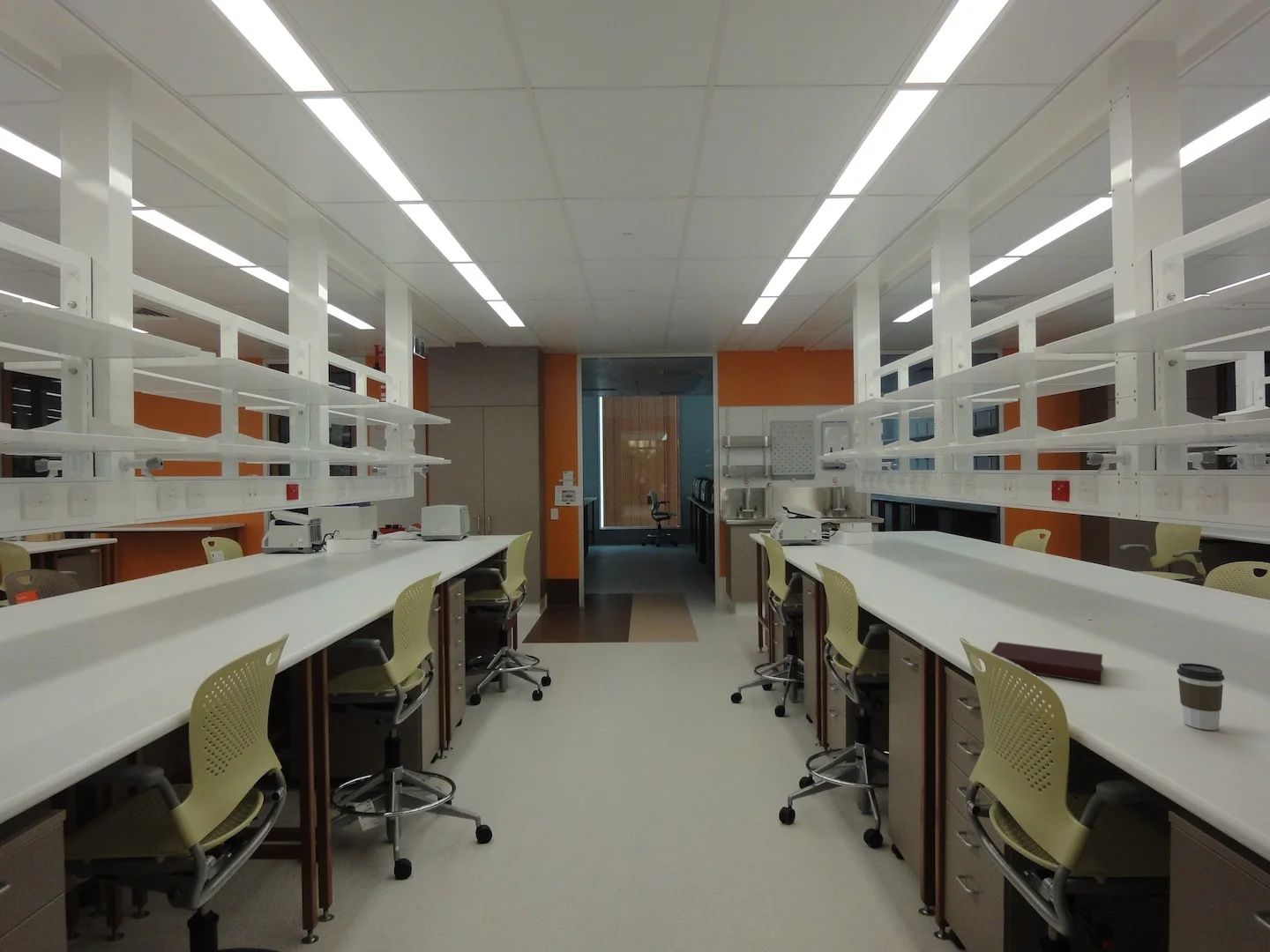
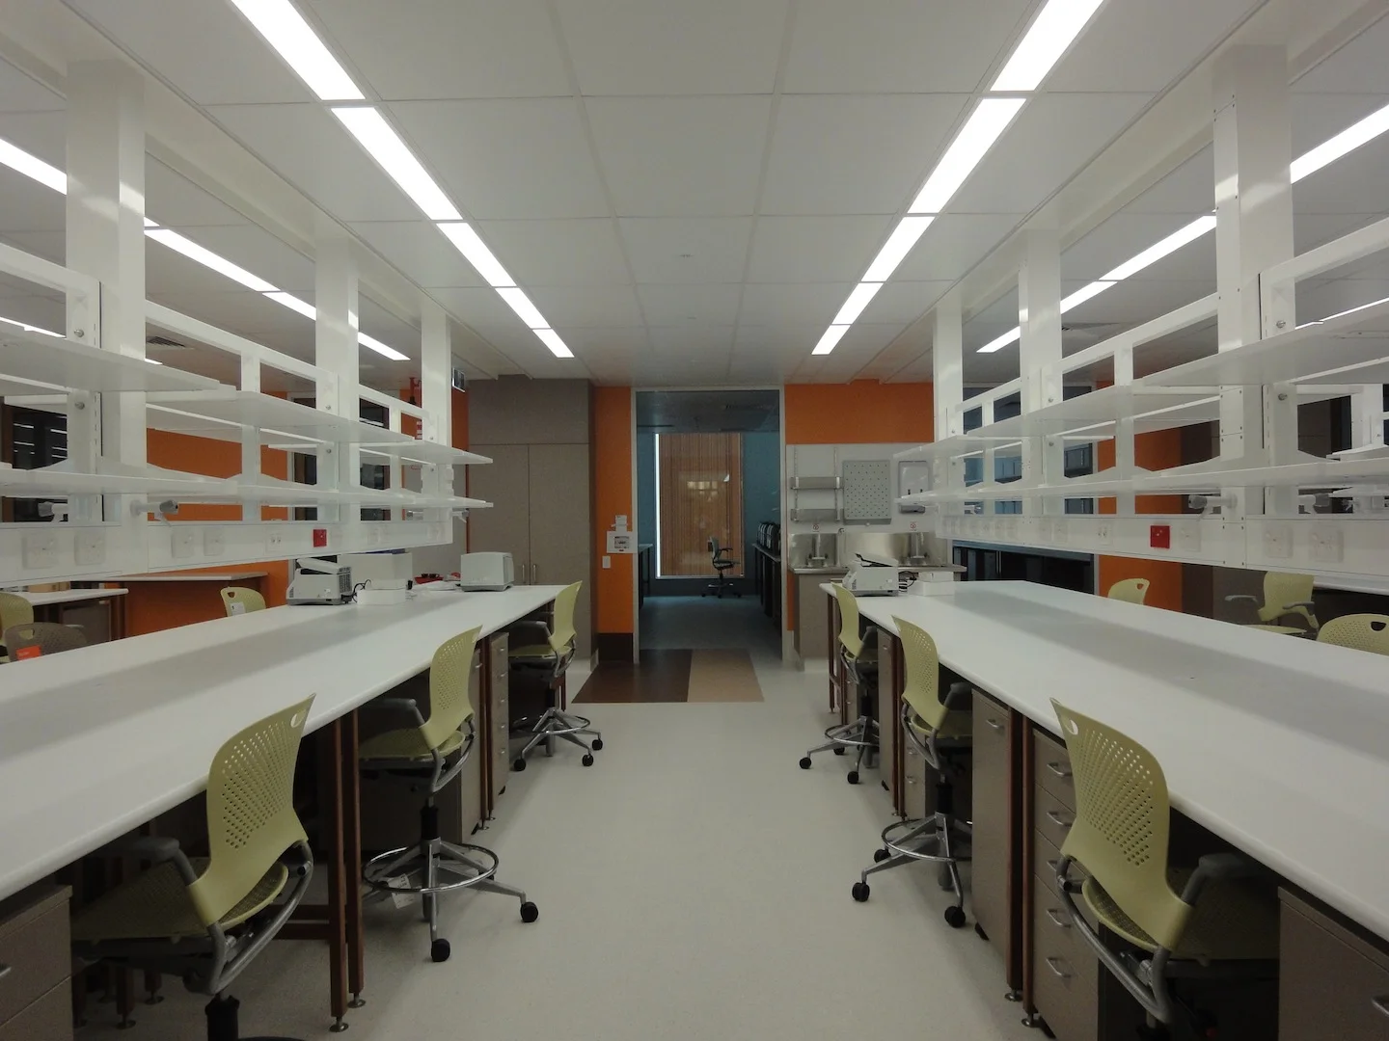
- coffee cup [1177,662,1225,731]
- notebook [990,641,1103,684]
